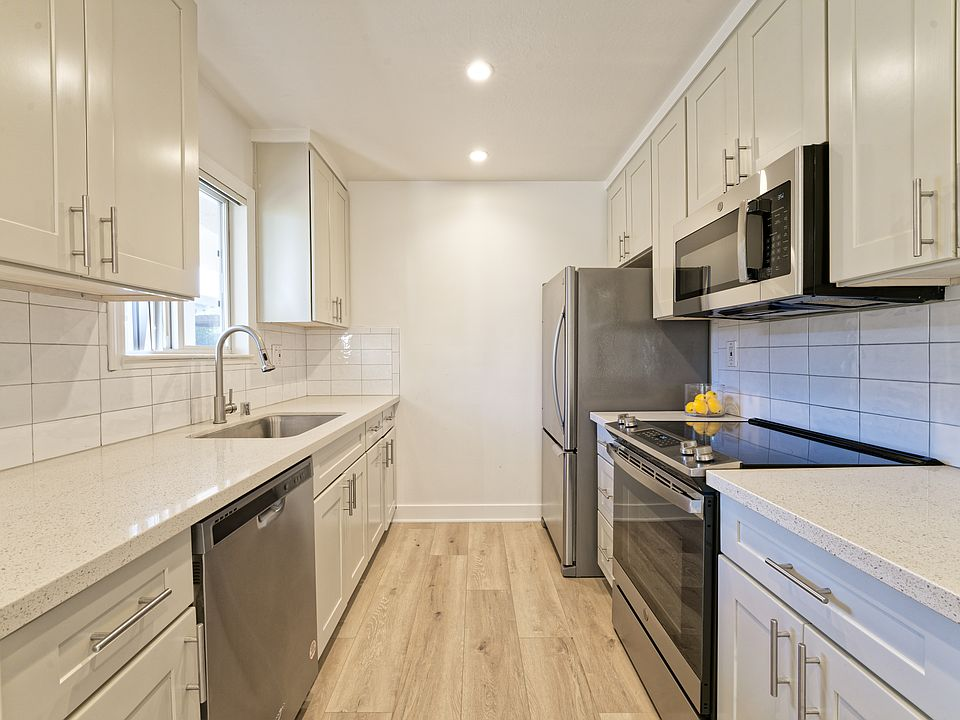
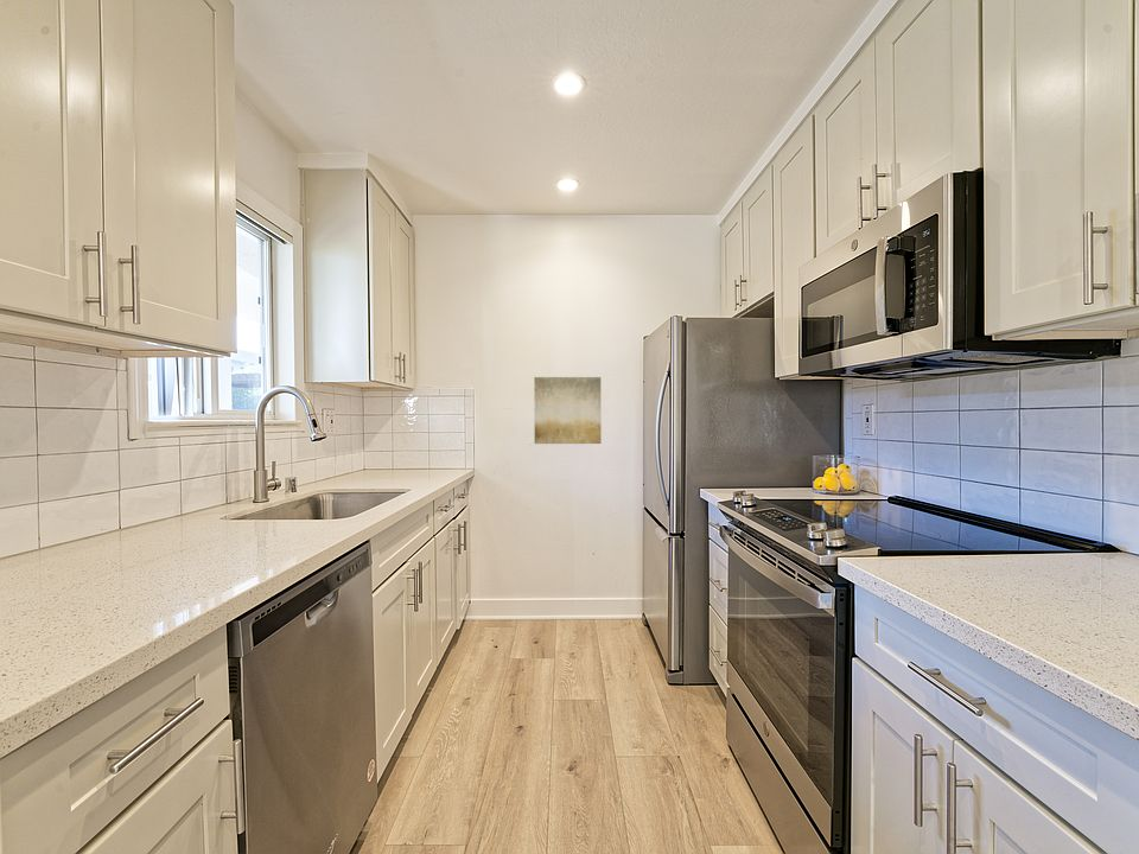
+ wall art [533,376,603,445]
